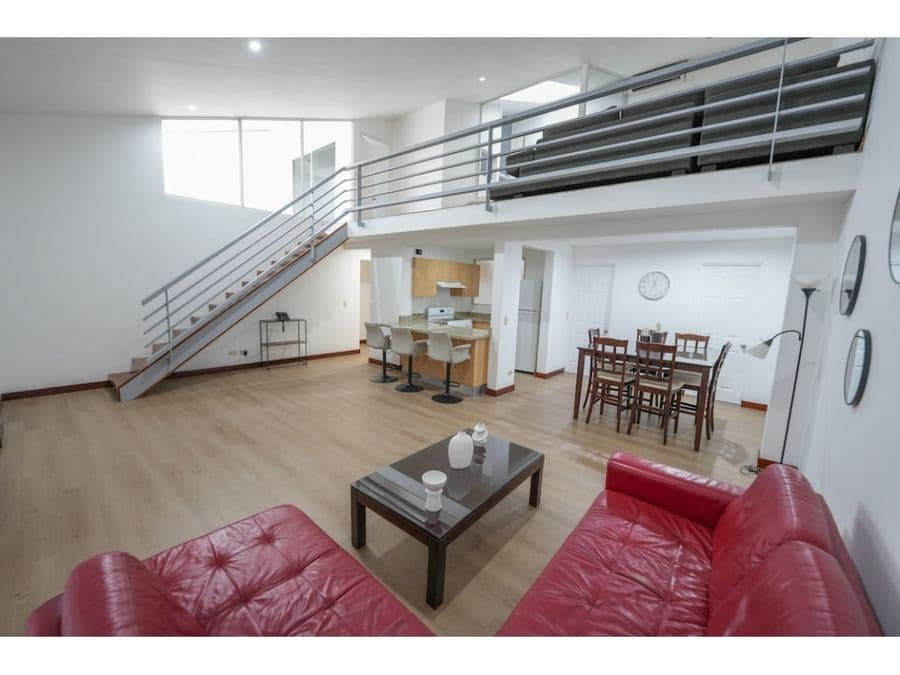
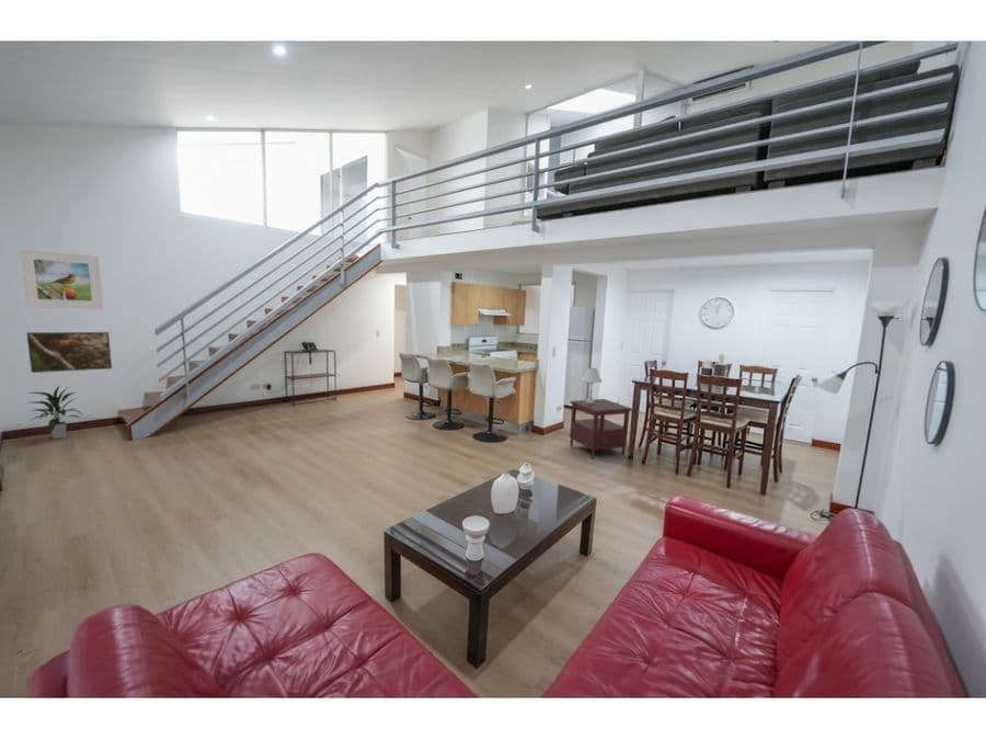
+ indoor plant [27,384,83,440]
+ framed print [25,331,113,374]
+ side table [569,398,633,460]
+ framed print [19,249,104,310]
+ table lamp [580,367,604,403]
